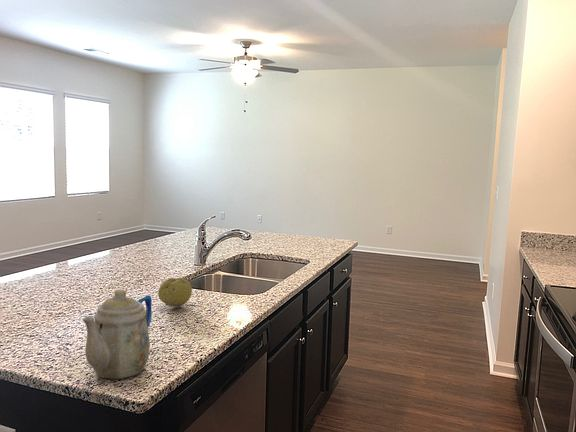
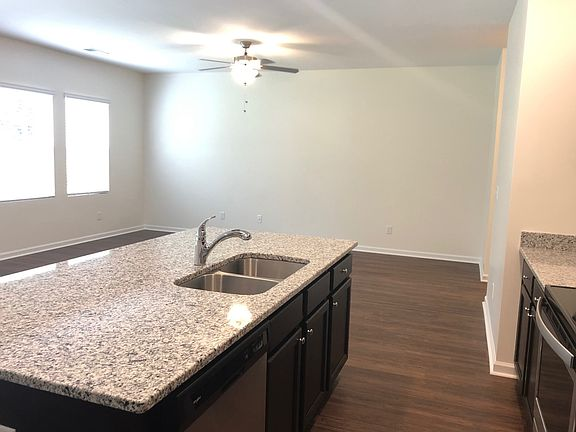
- teapot [82,289,153,380]
- fruit [157,277,193,308]
